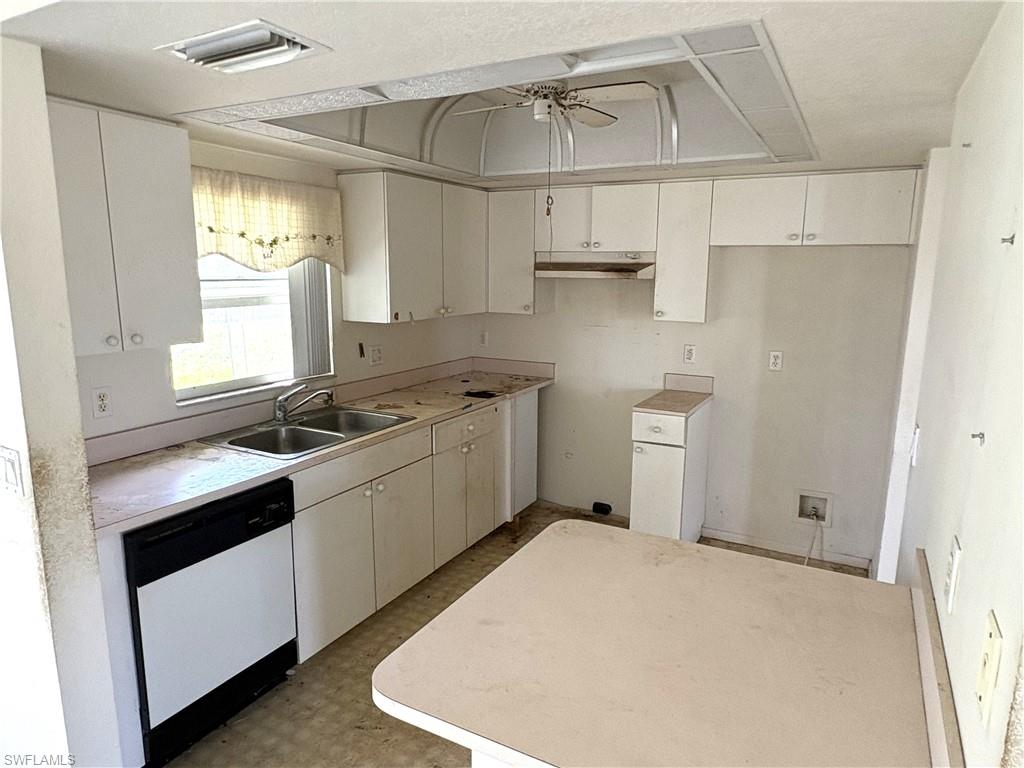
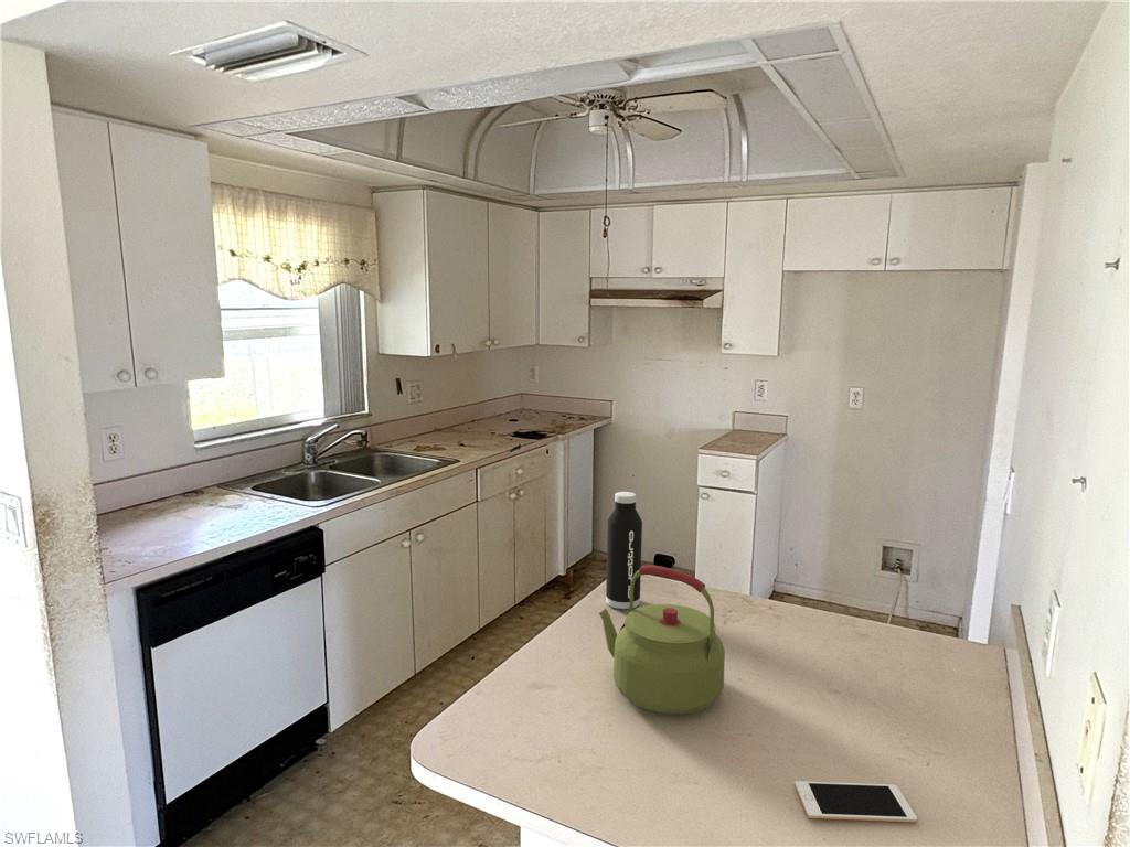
+ cell phone [793,780,918,824]
+ water bottle [605,491,643,610]
+ kettle [598,564,726,716]
